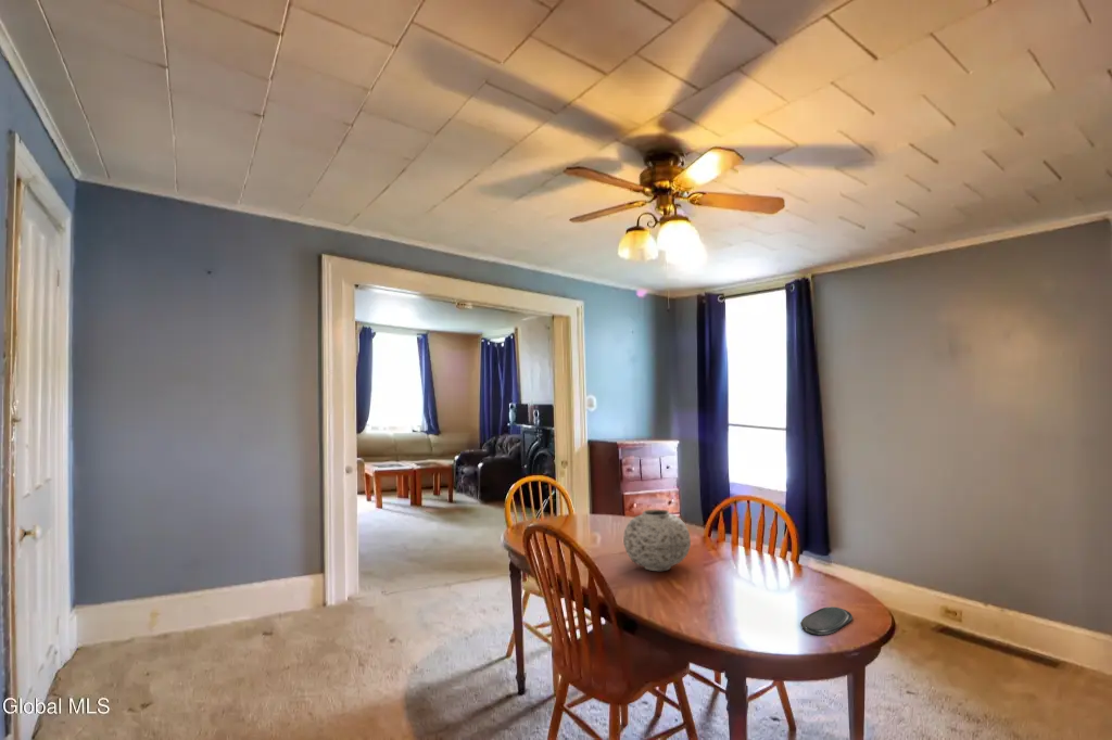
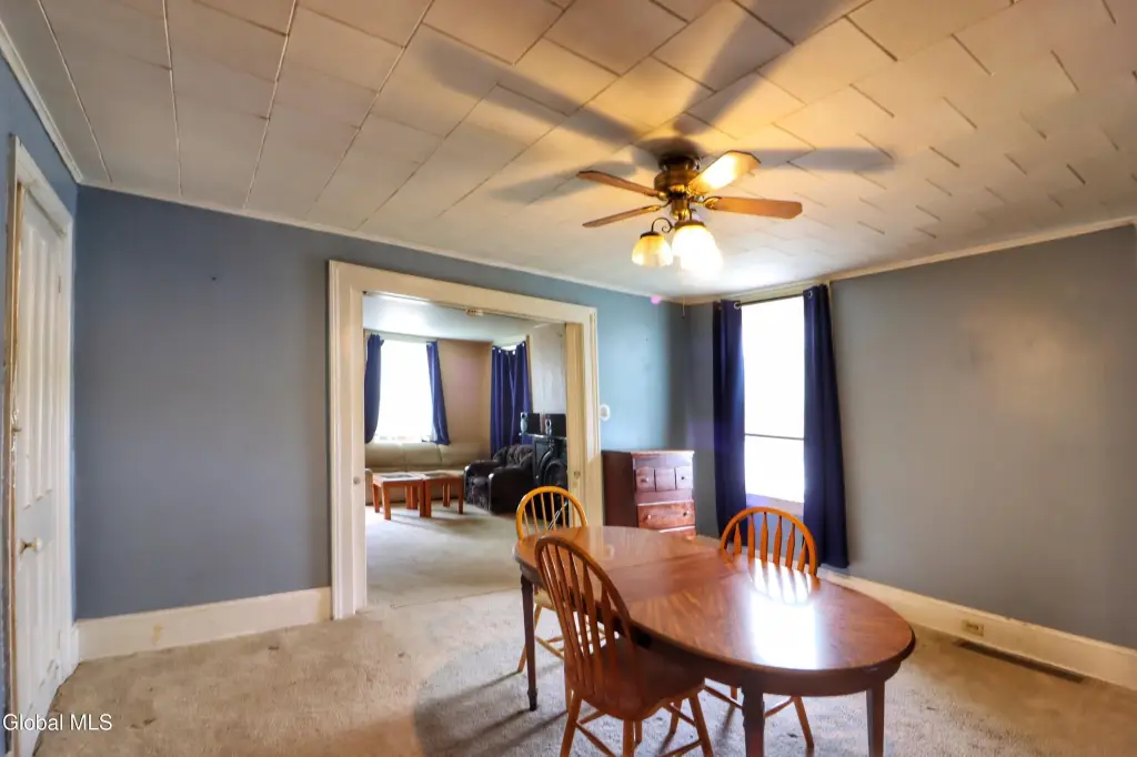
- vase [622,508,692,572]
- oval tray [799,605,854,636]
